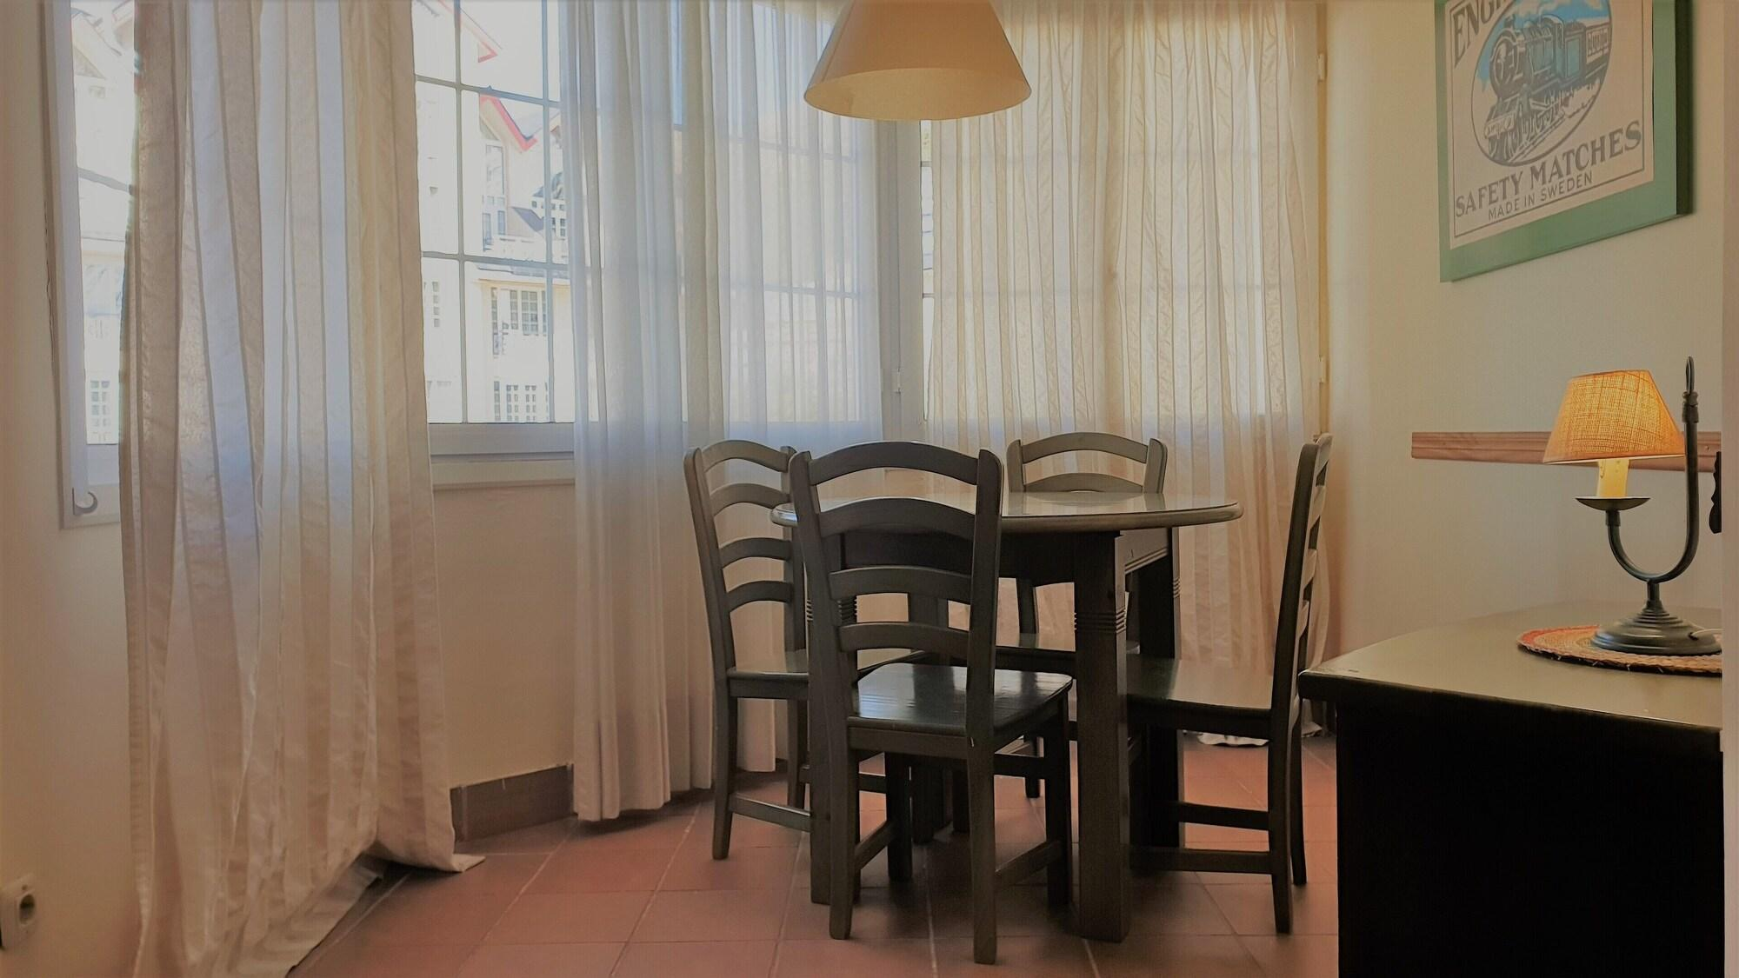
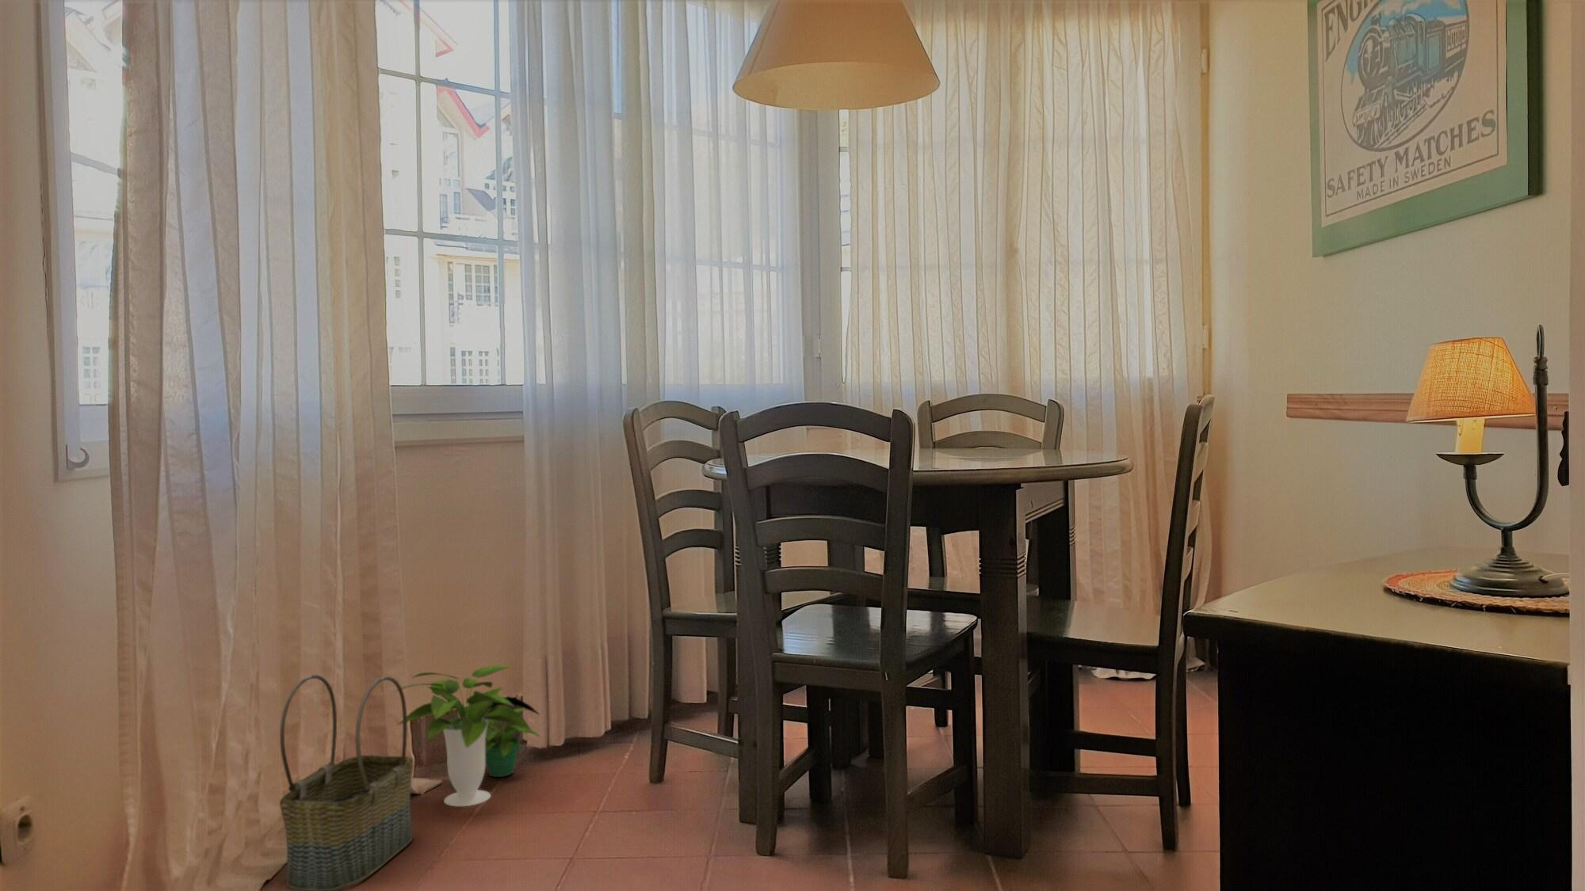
+ potted plant [392,665,541,807]
+ basket [279,675,415,891]
